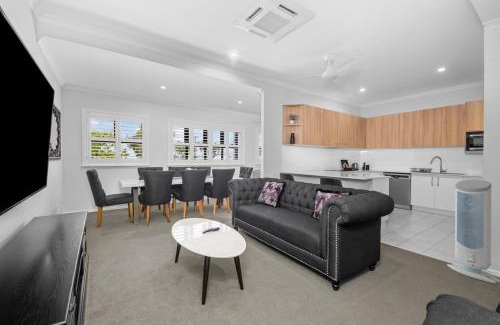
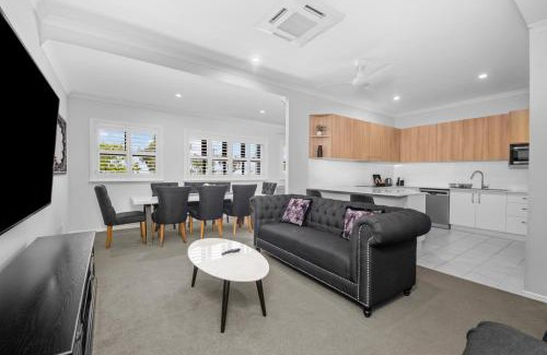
- air purifier [446,179,500,284]
